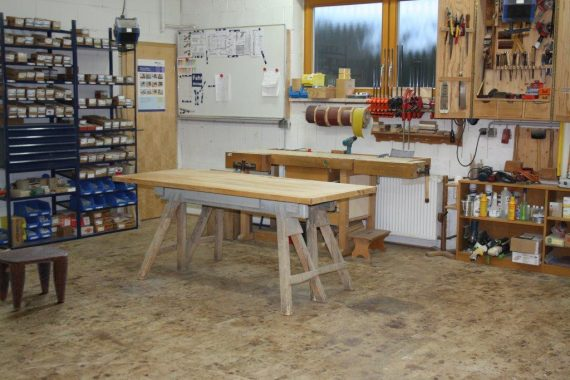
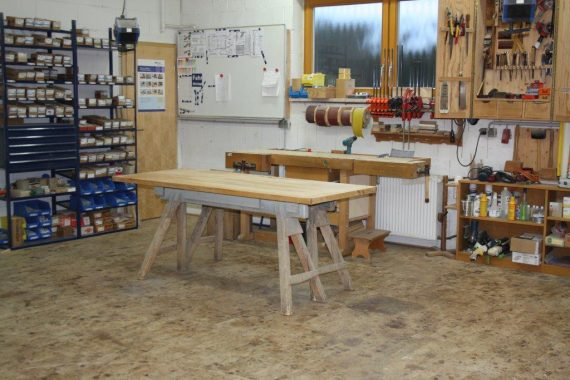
- stool [0,246,69,311]
